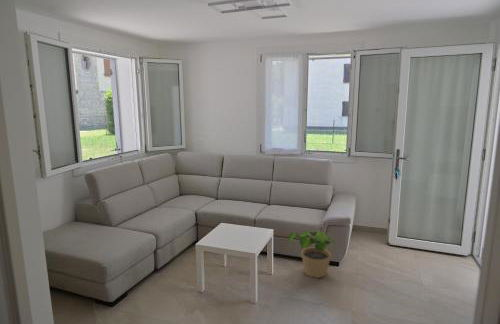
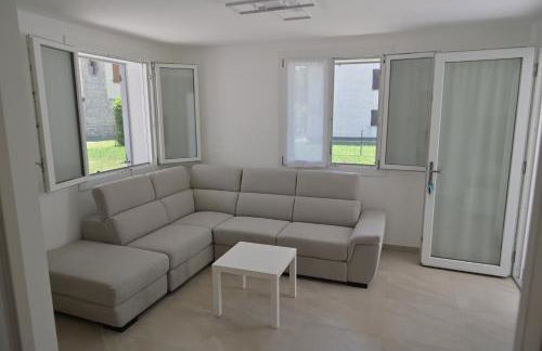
- potted plant [287,230,335,279]
